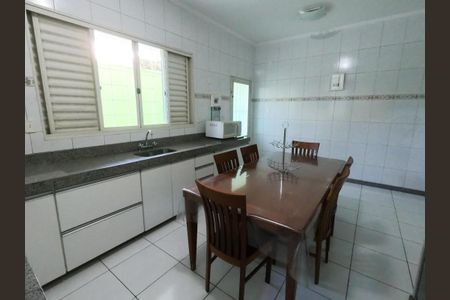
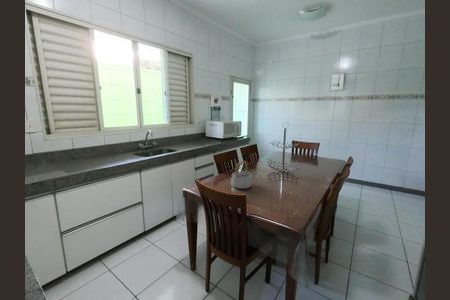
+ teapot [230,160,253,190]
